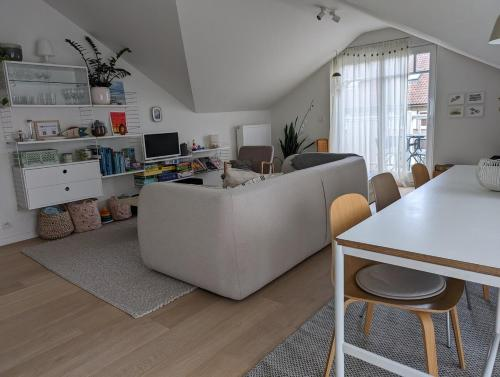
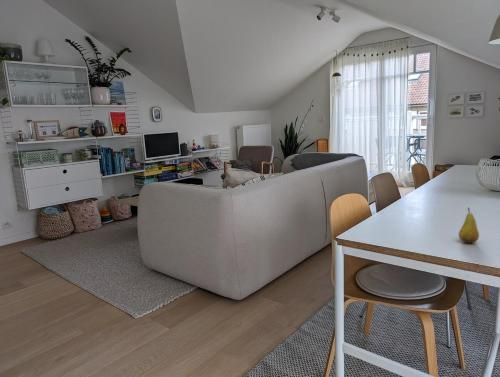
+ fruit [458,206,480,244]
